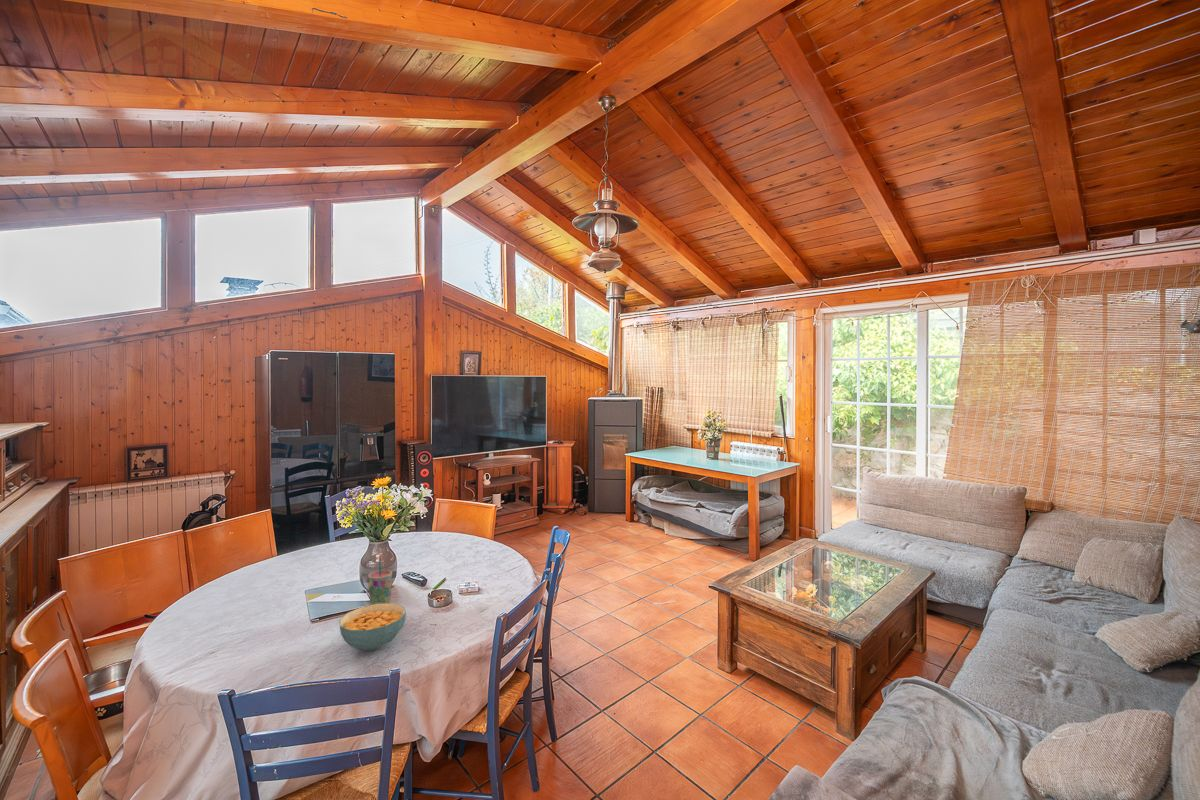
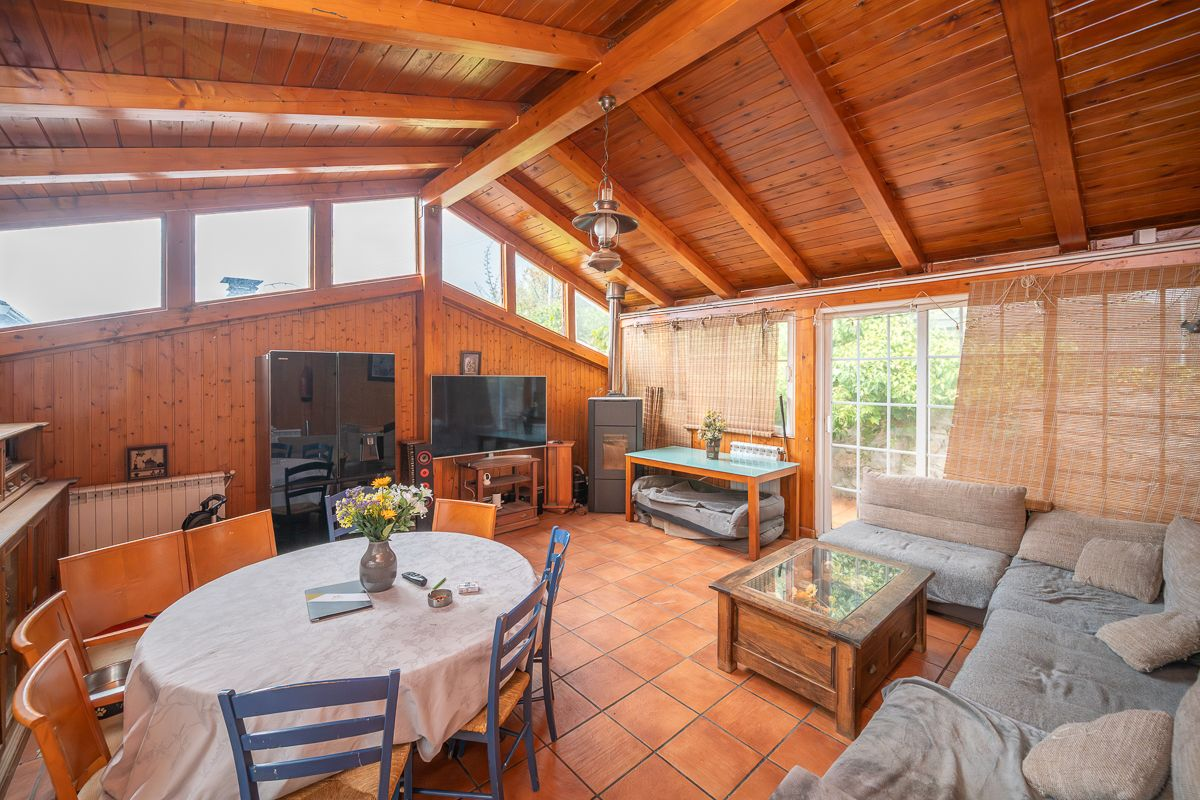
- cup [367,555,393,605]
- cereal bowl [338,603,407,652]
